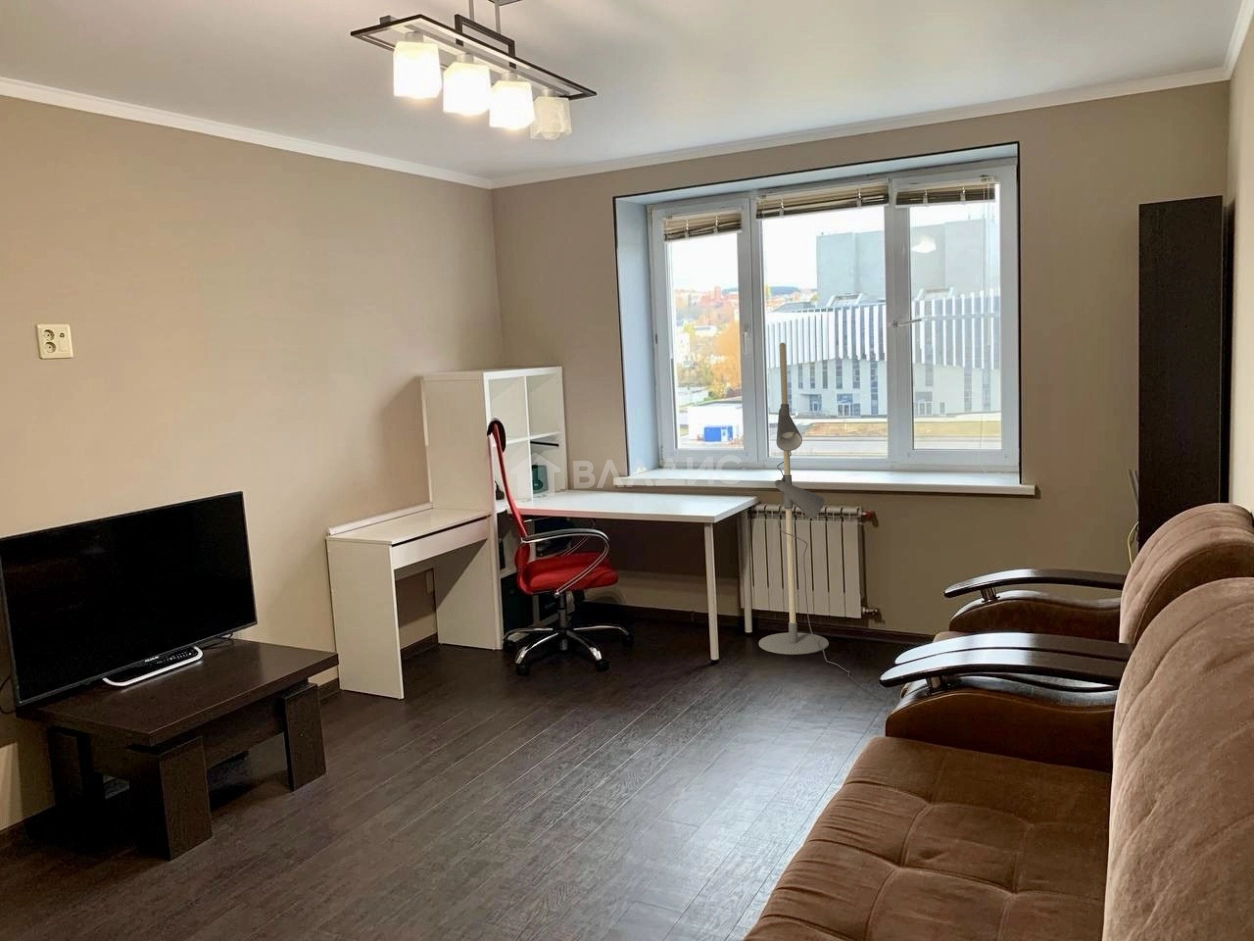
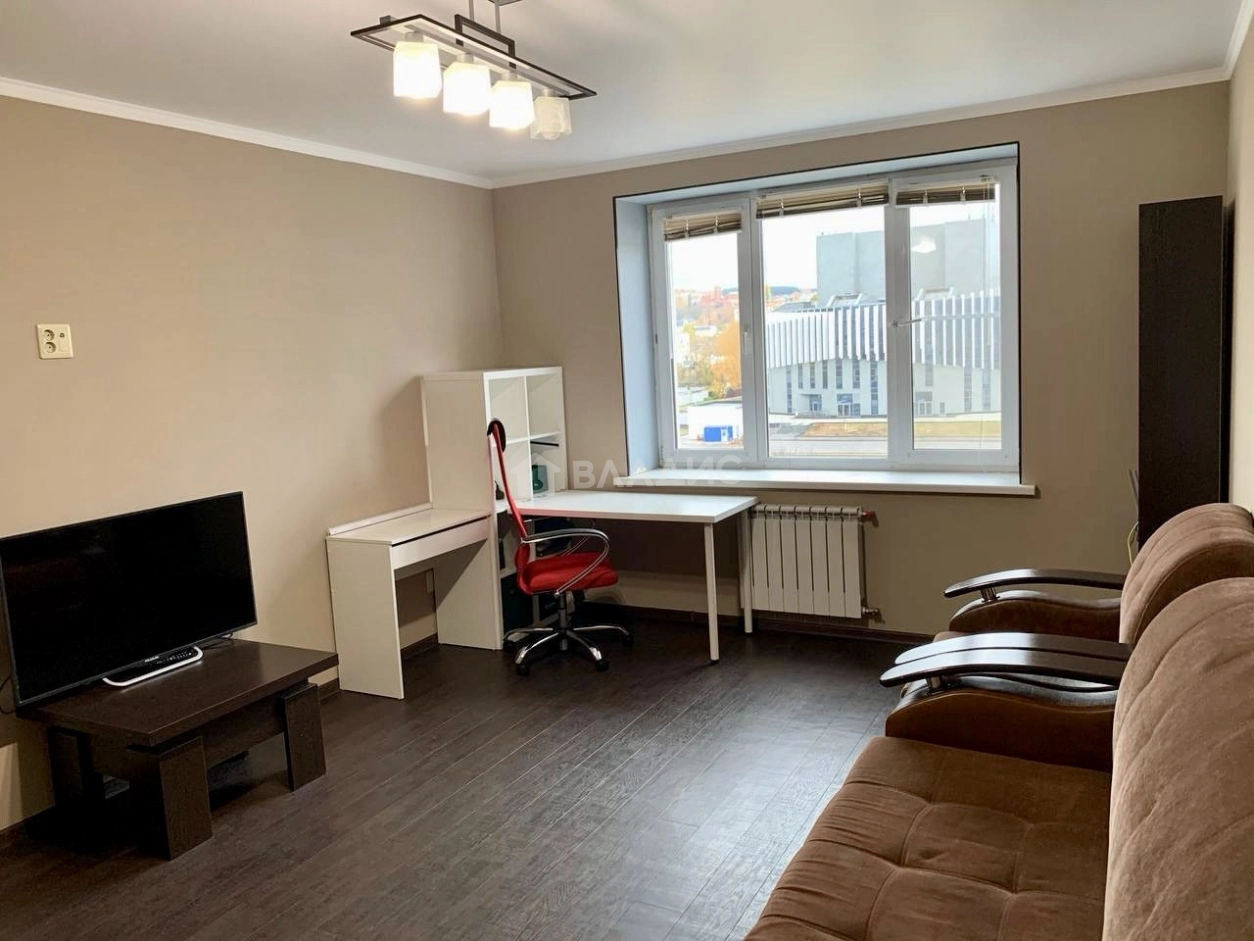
- floor lamp [758,342,883,702]
